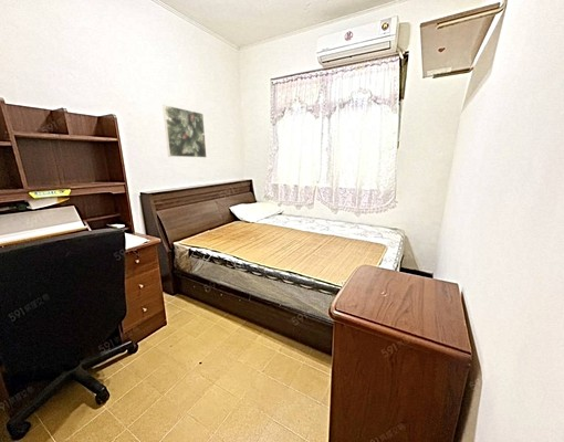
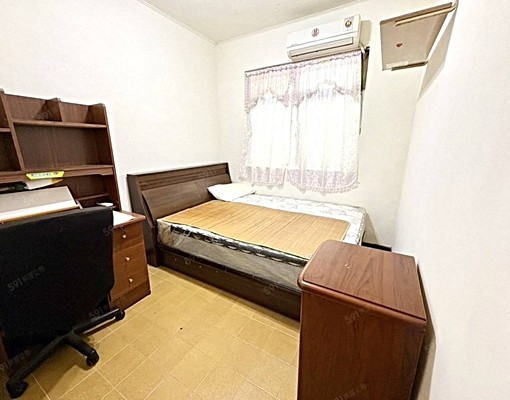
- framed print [161,104,208,159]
